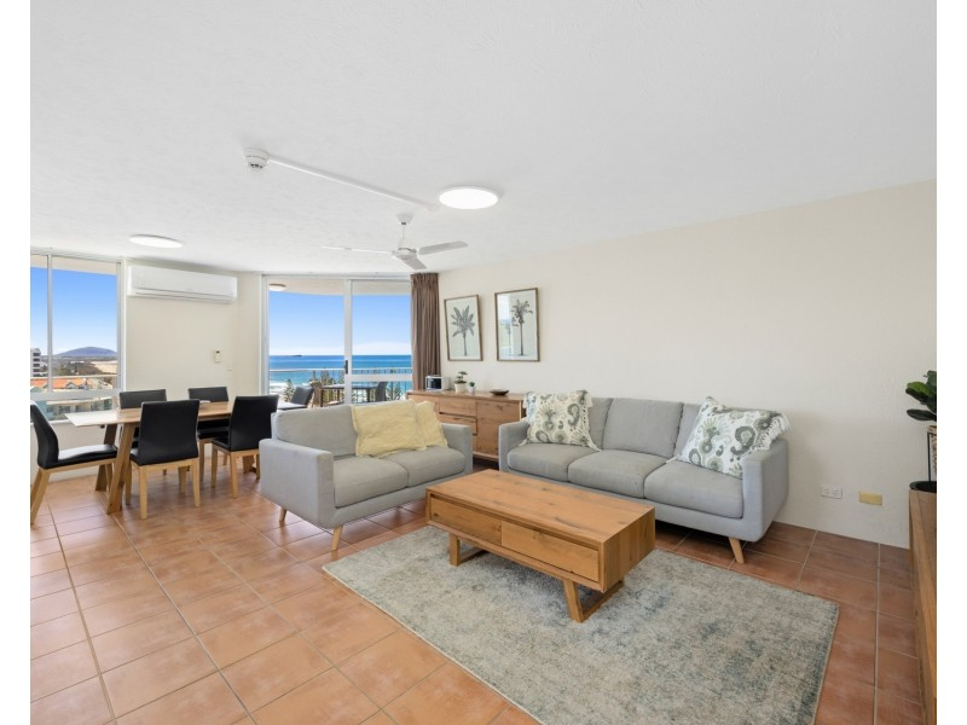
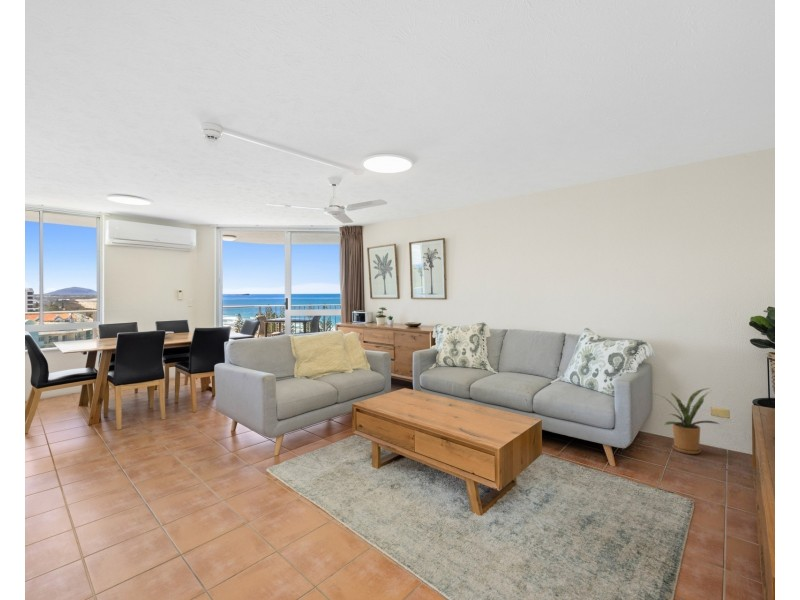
+ house plant [651,387,722,455]
